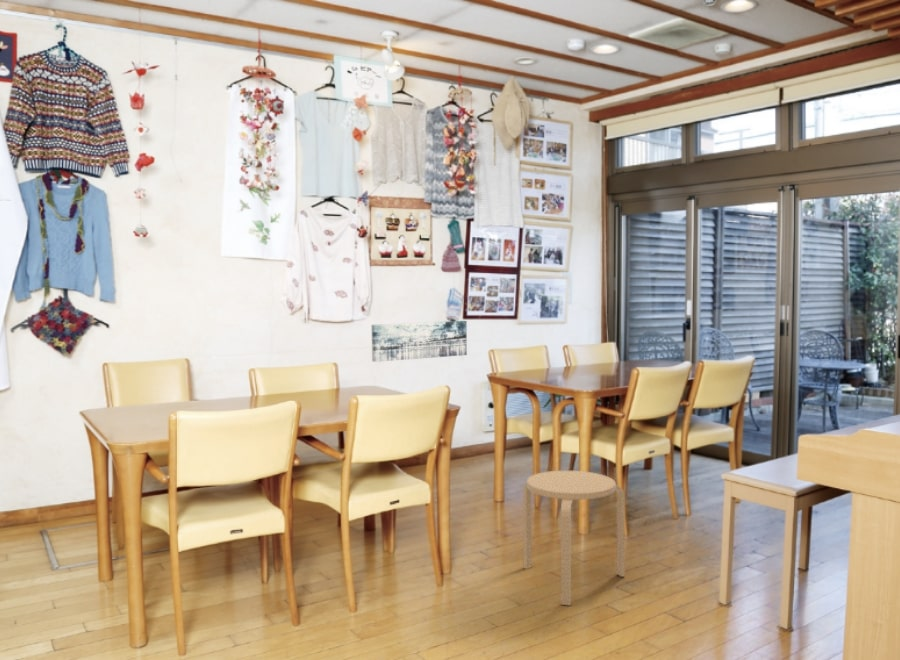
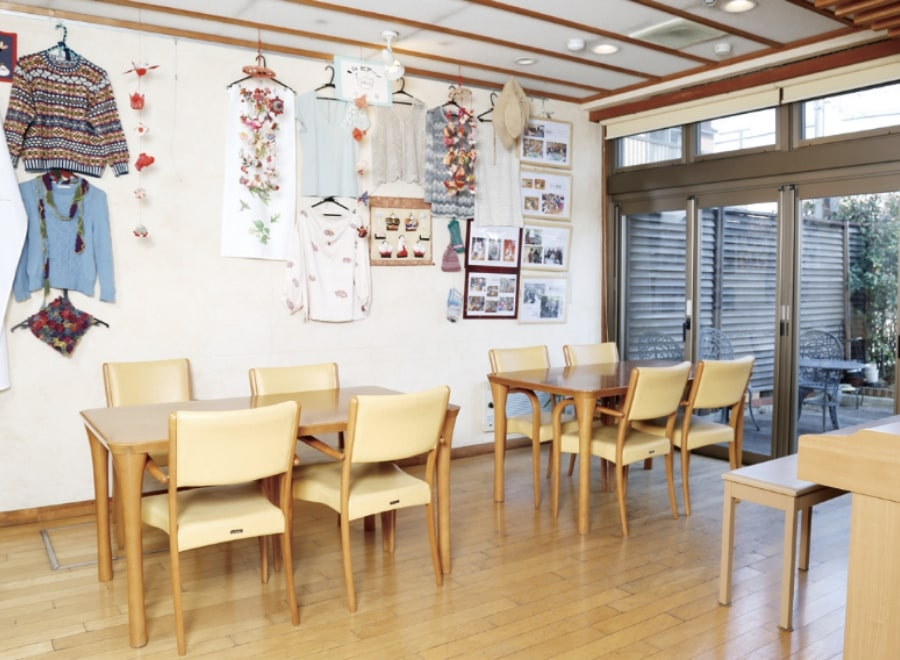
- stool [522,470,626,606]
- wall art [371,320,468,363]
